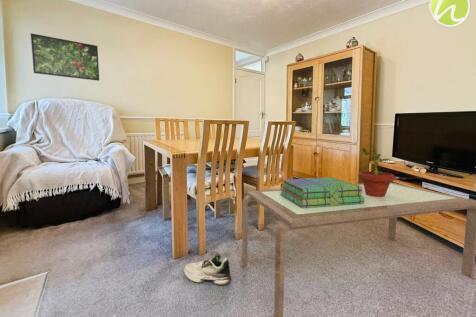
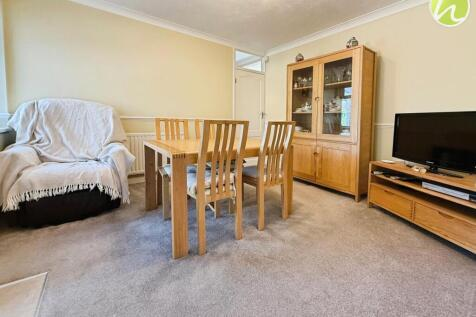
- shoe [183,252,233,286]
- stack of books [279,177,365,208]
- coffee table [238,182,476,317]
- potted plant [357,146,396,197]
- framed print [30,32,100,82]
